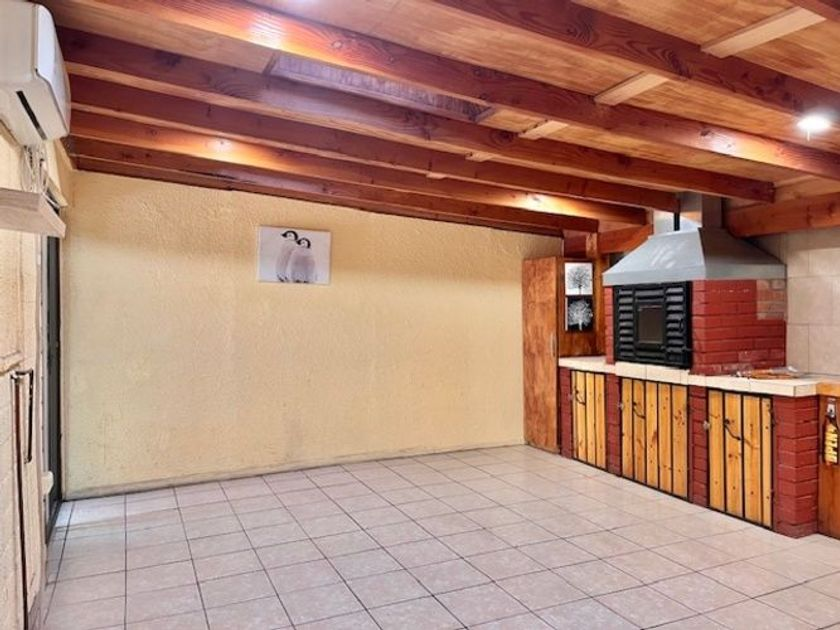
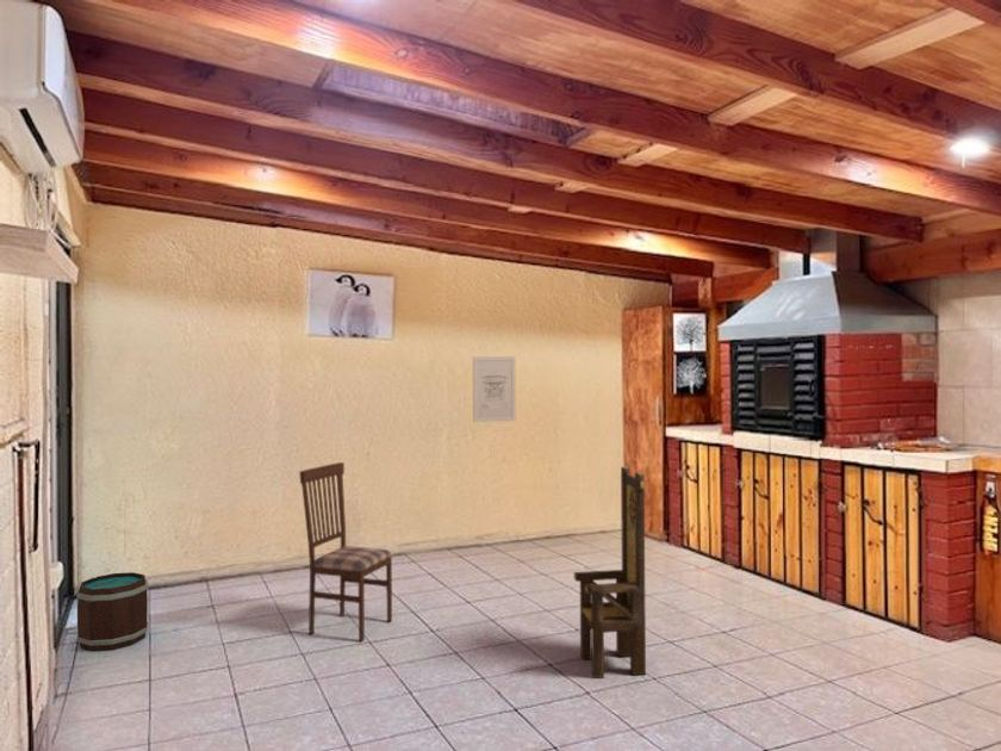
+ bucket [75,571,149,652]
+ dining chair [298,461,393,643]
+ wall art [472,355,517,423]
+ chair [573,466,647,679]
